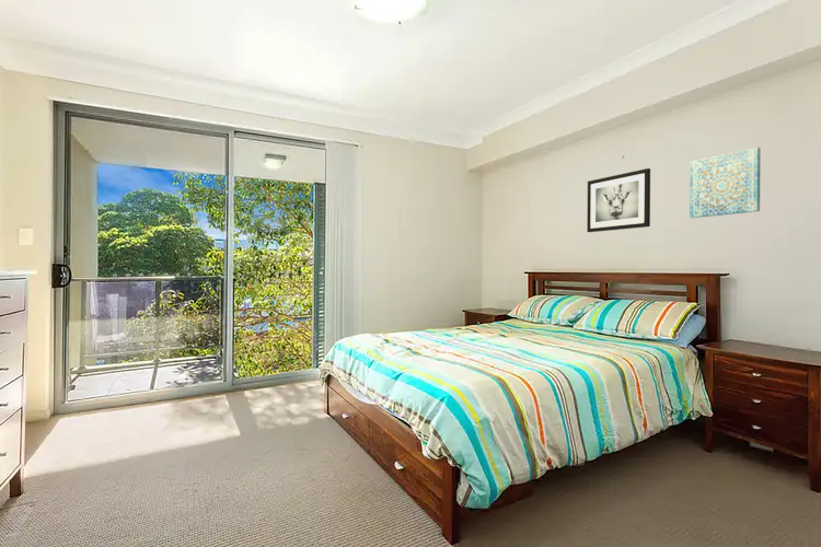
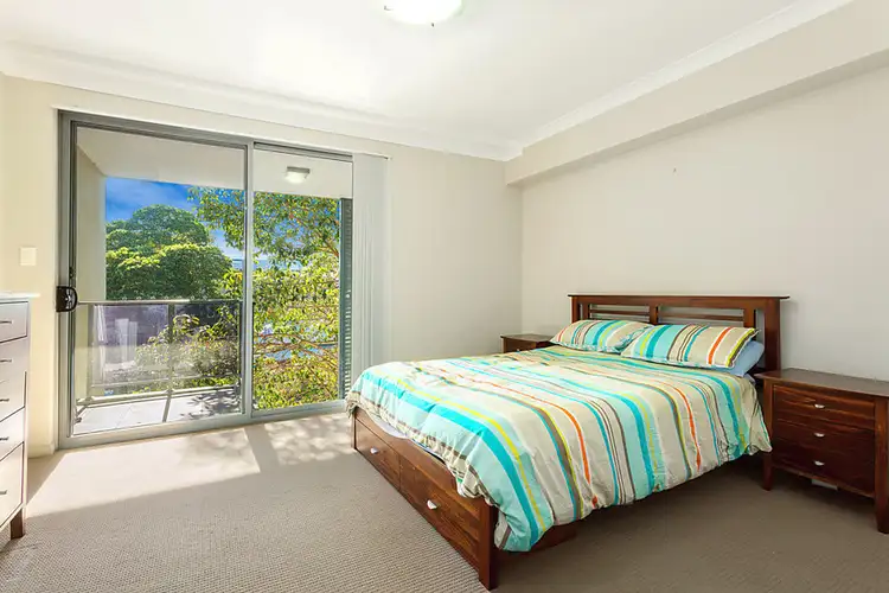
- wall art [689,147,762,219]
- wall art [586,167,651,233]
